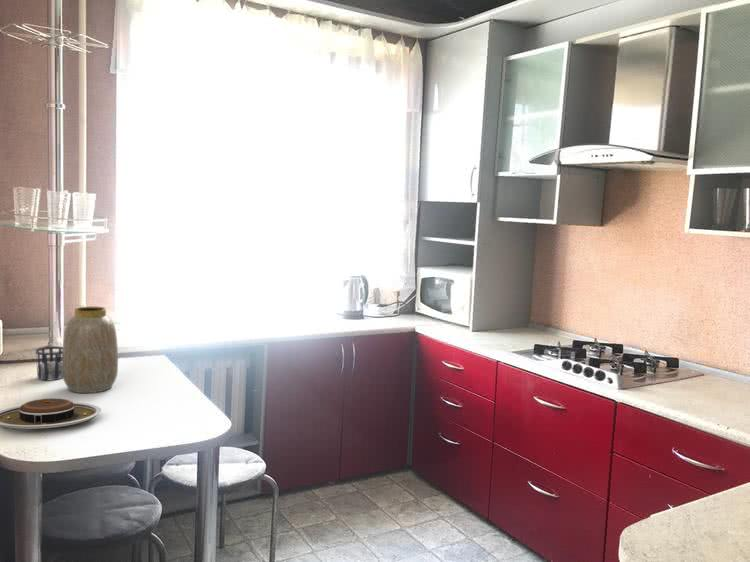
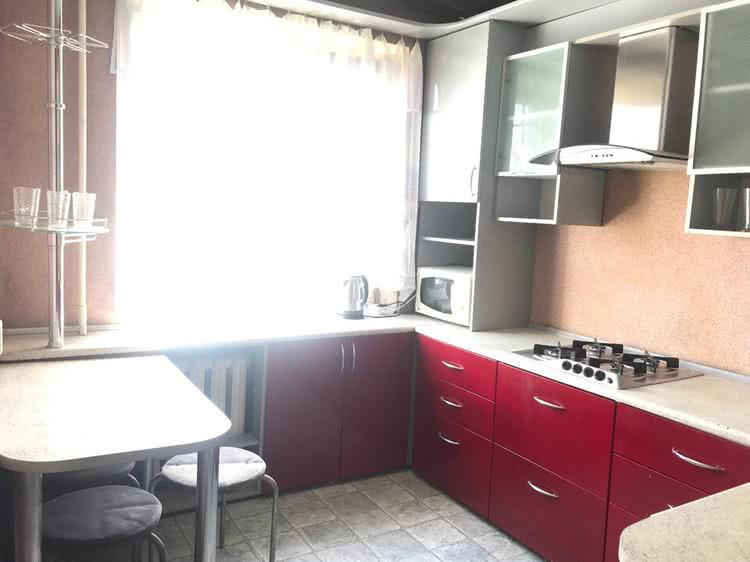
- plate [0,397,102,430]
- cup [35,345,63,381]
- vase [61,306,119,394]
